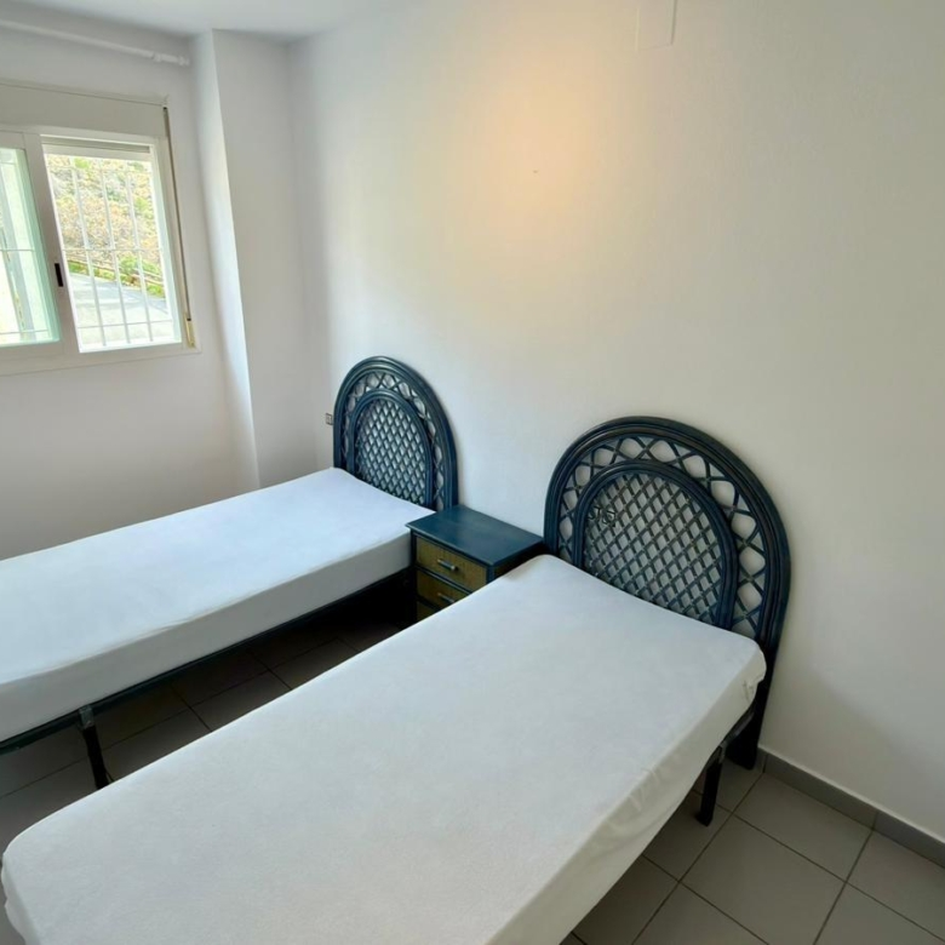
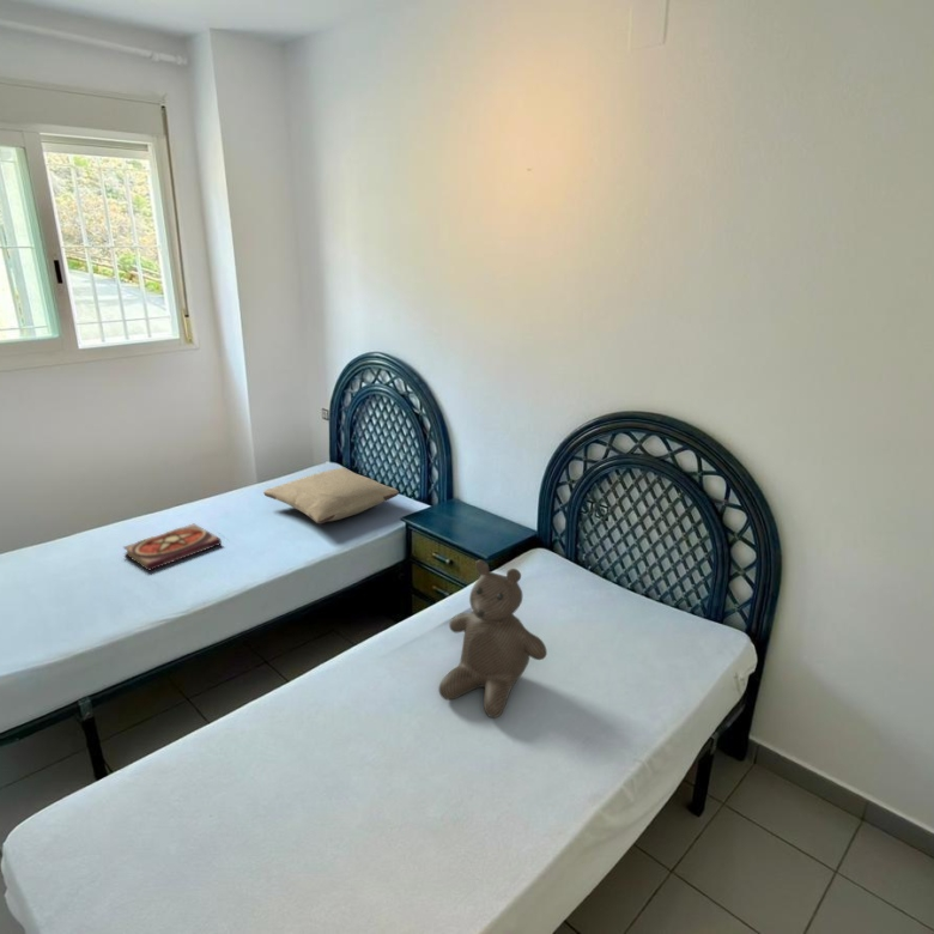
+ book [122,523,223,572]
+ pillow [262,466,400,524]
+ teddy bear [437,559,548,718]
